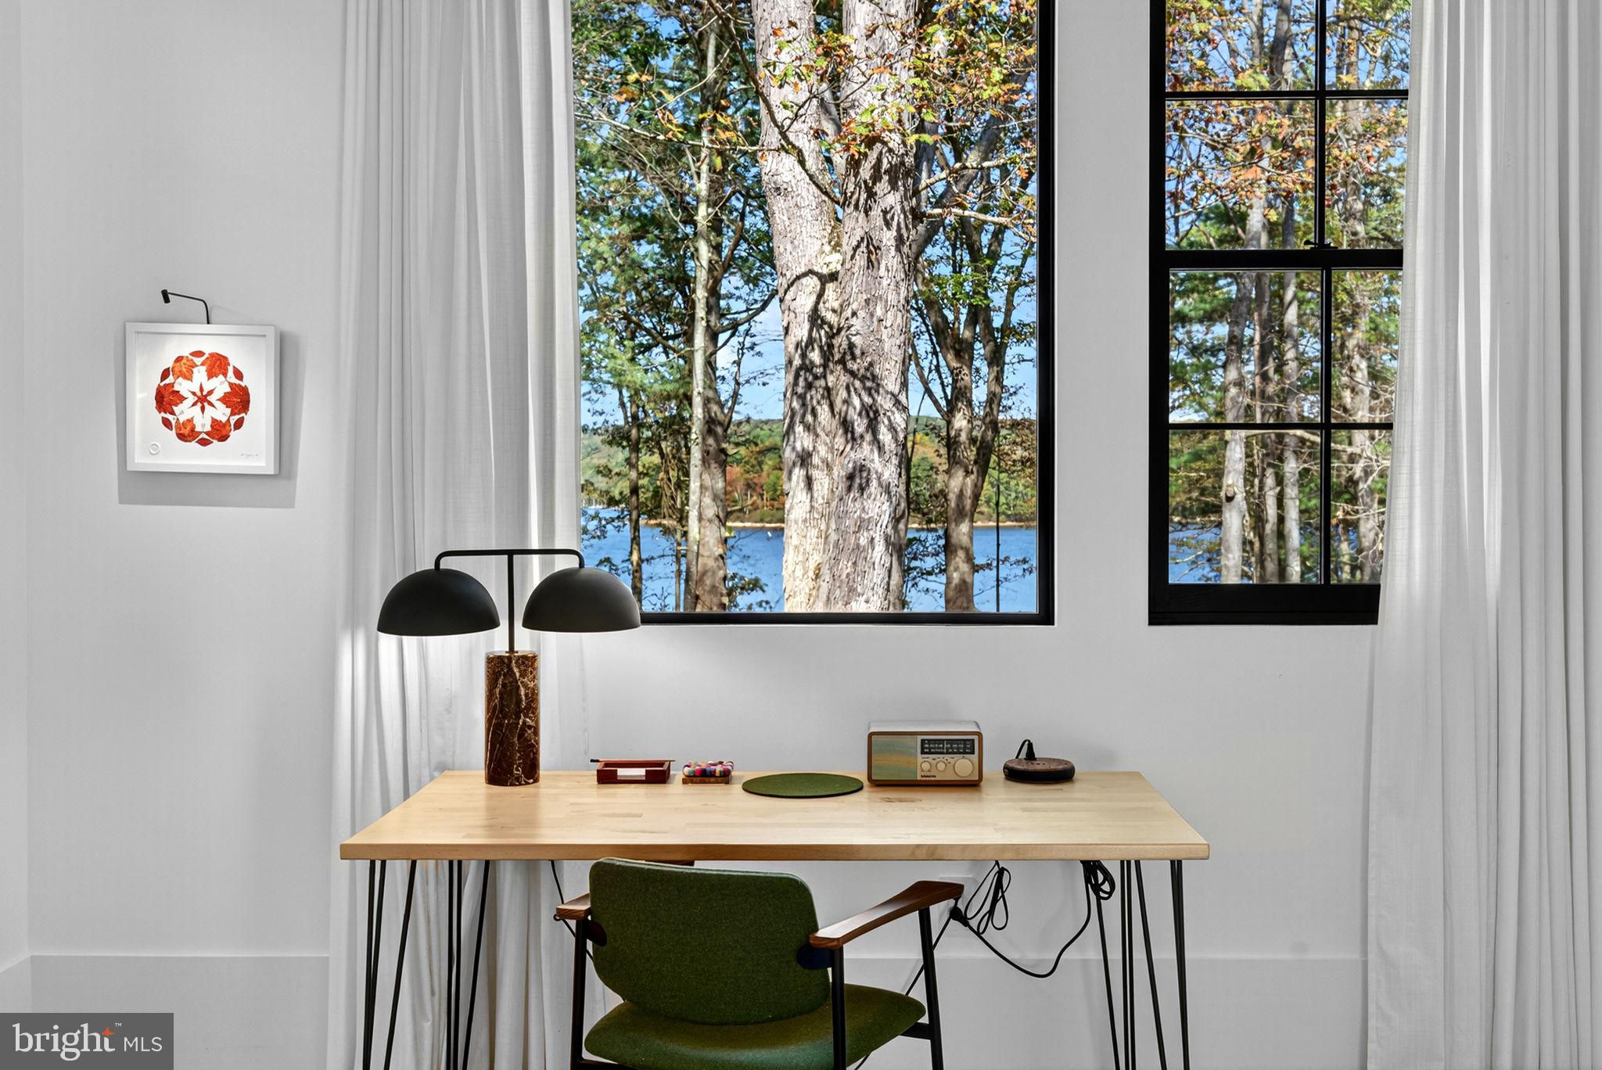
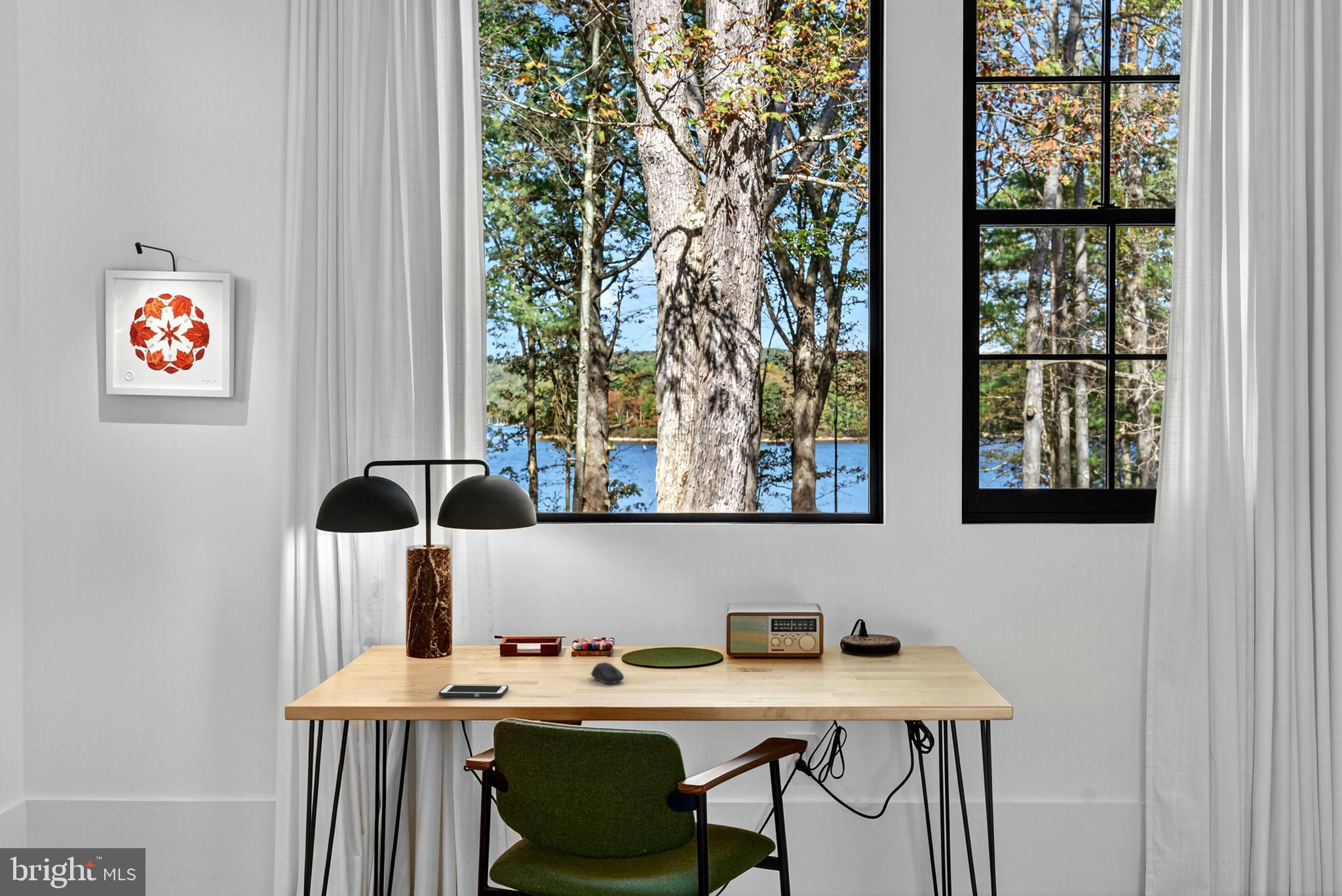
+ cell phone [438,684,509,698]
+ computer mouse [590,662,624,684]
